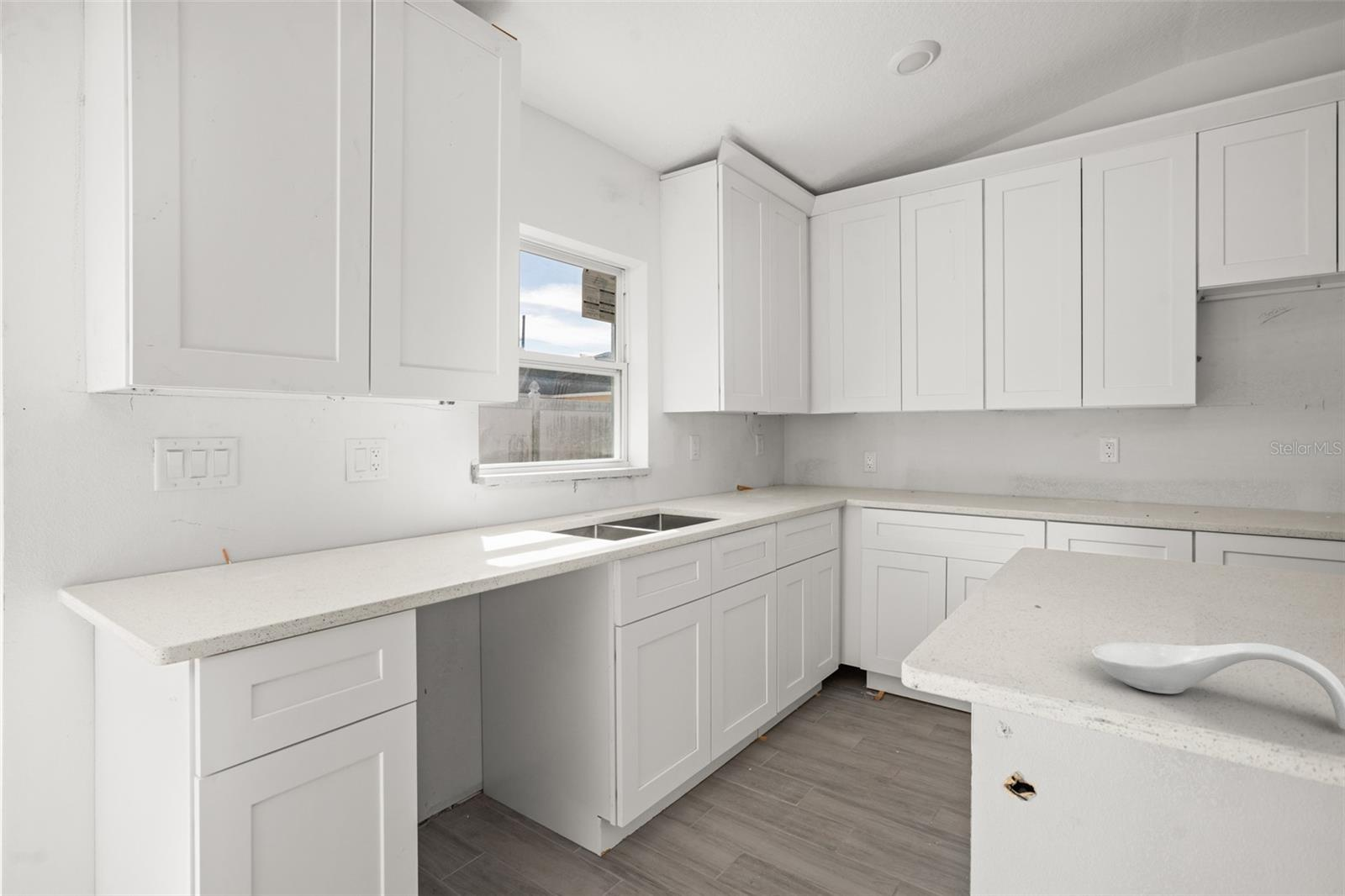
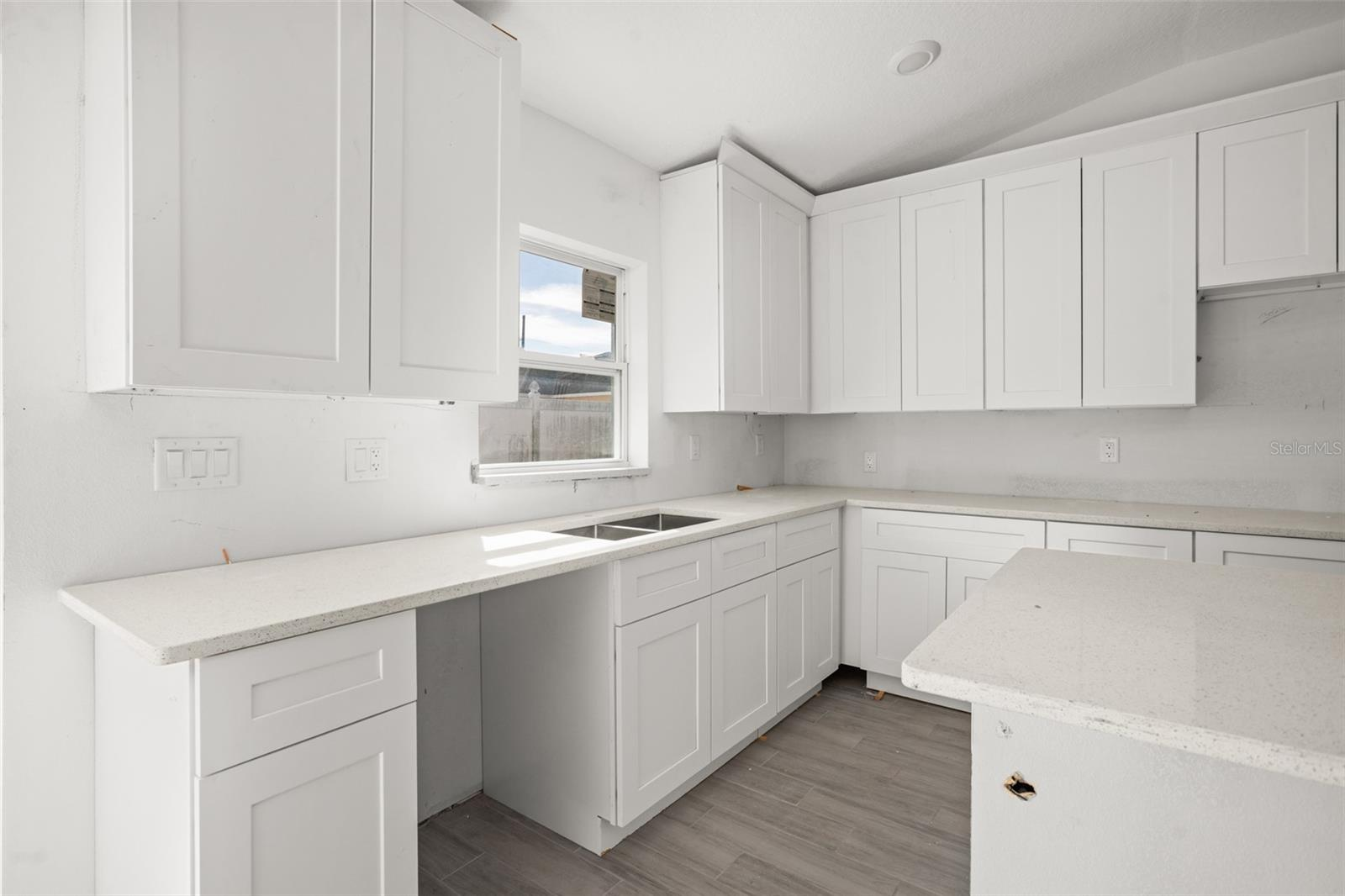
- spoon rest [1091,641,1345,730]
